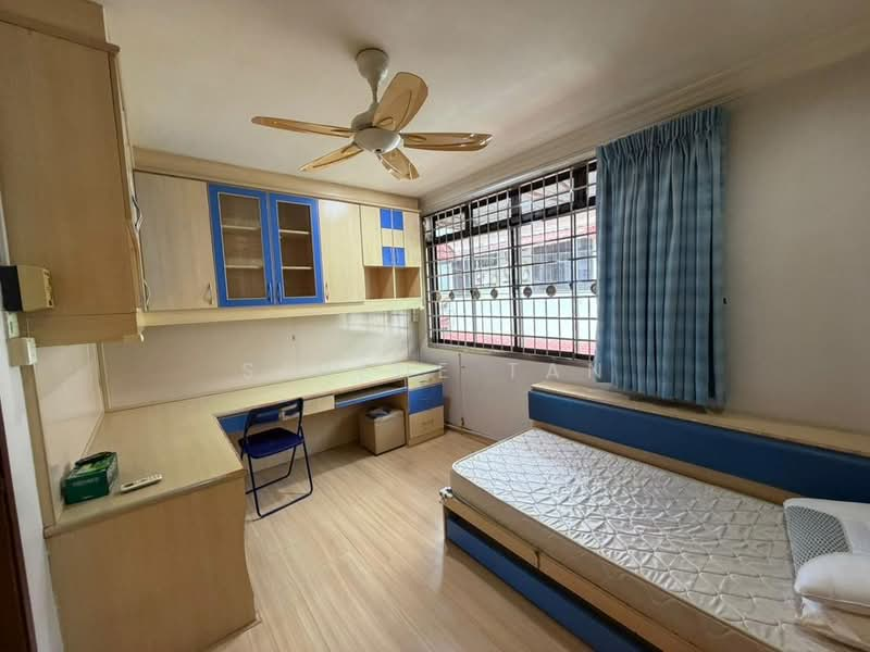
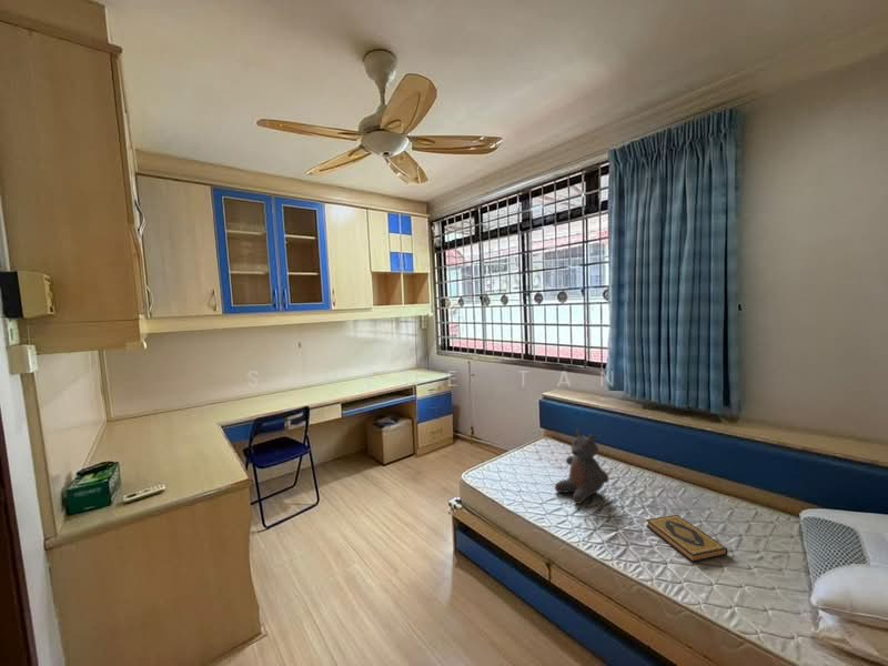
+ teddy bear [554,427,610,505]
+ hardback book [645,514,728,564]
